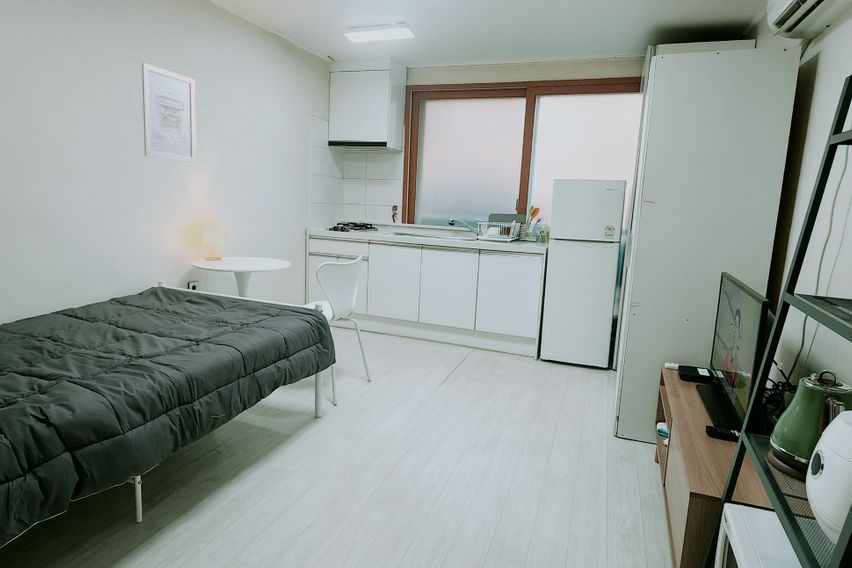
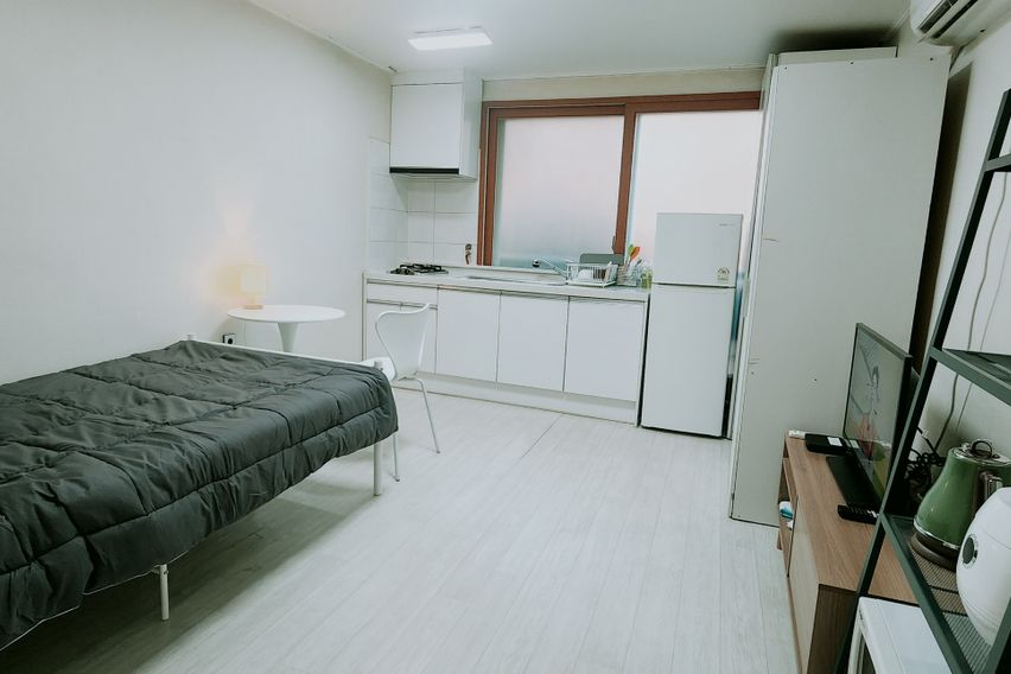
- wall art [141,62,197,163]
